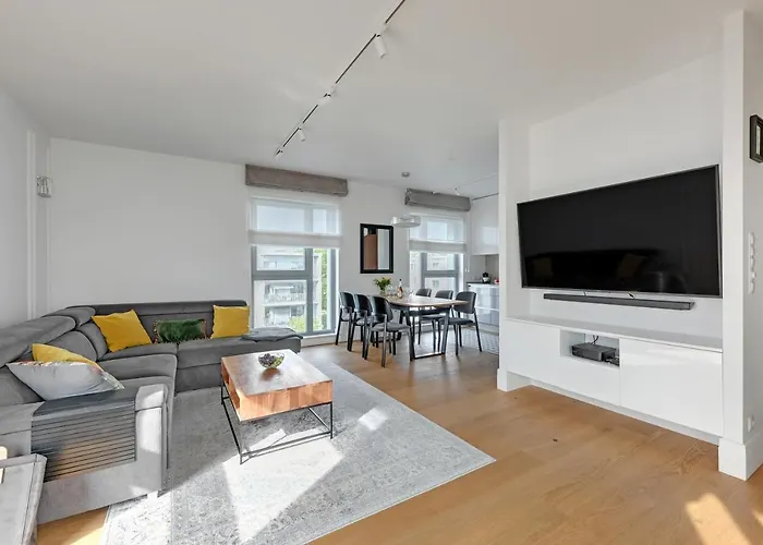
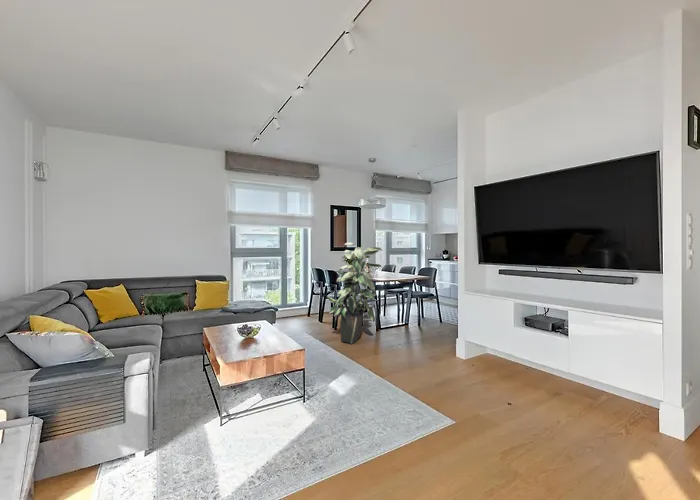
+ indoor plant [325,241,384,345]
